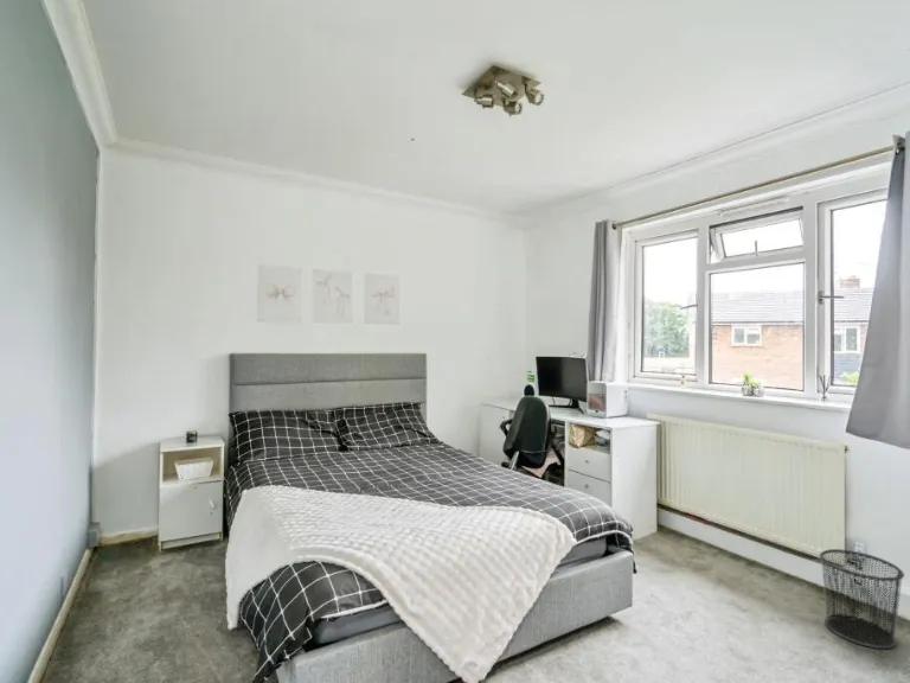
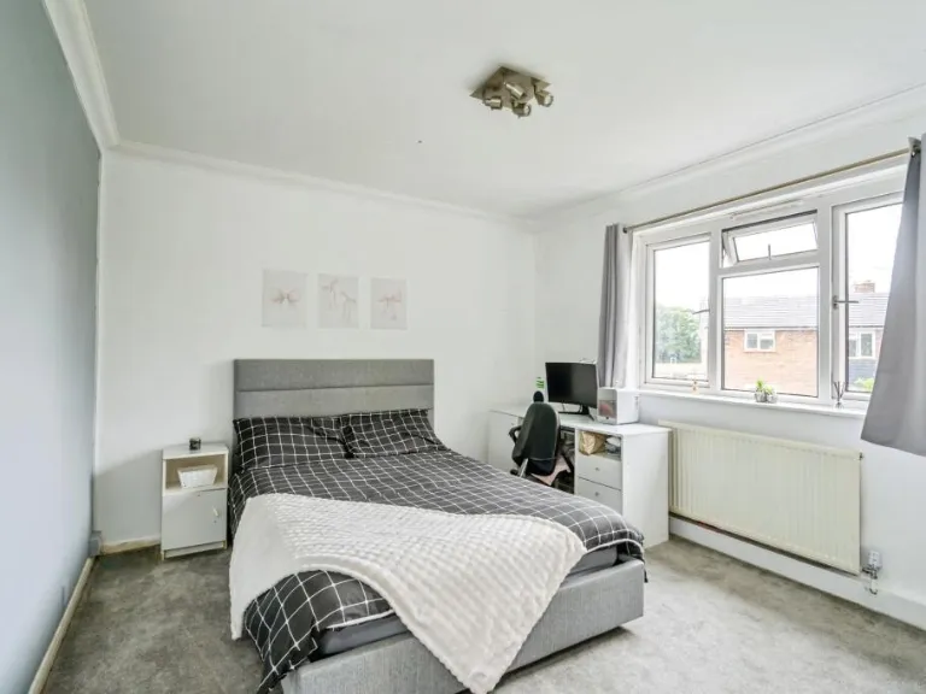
- waste bin [819,548,905,650]
